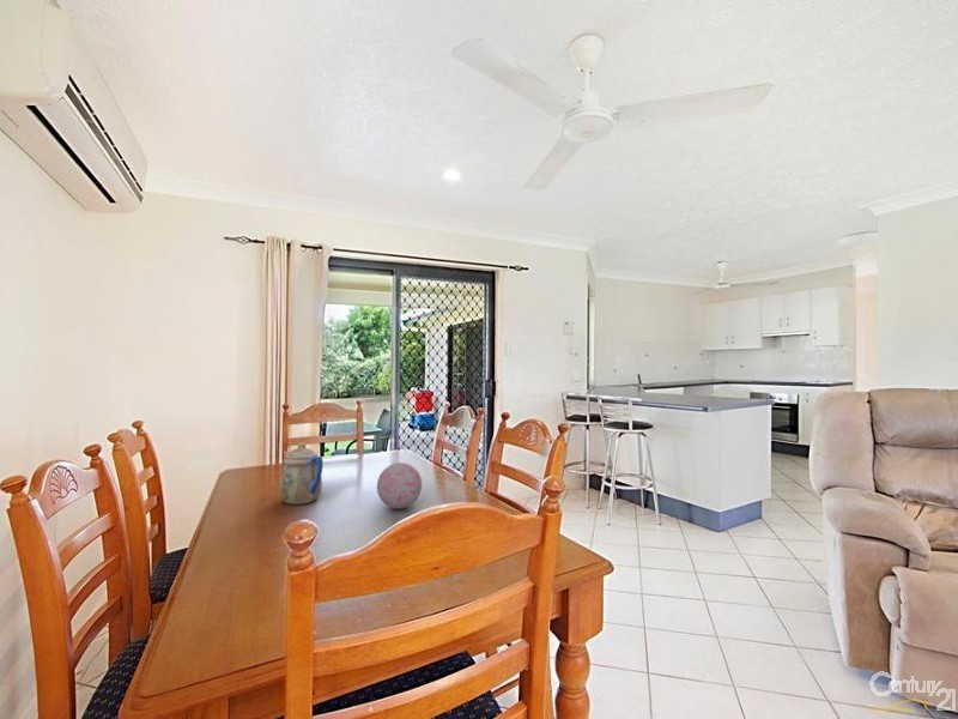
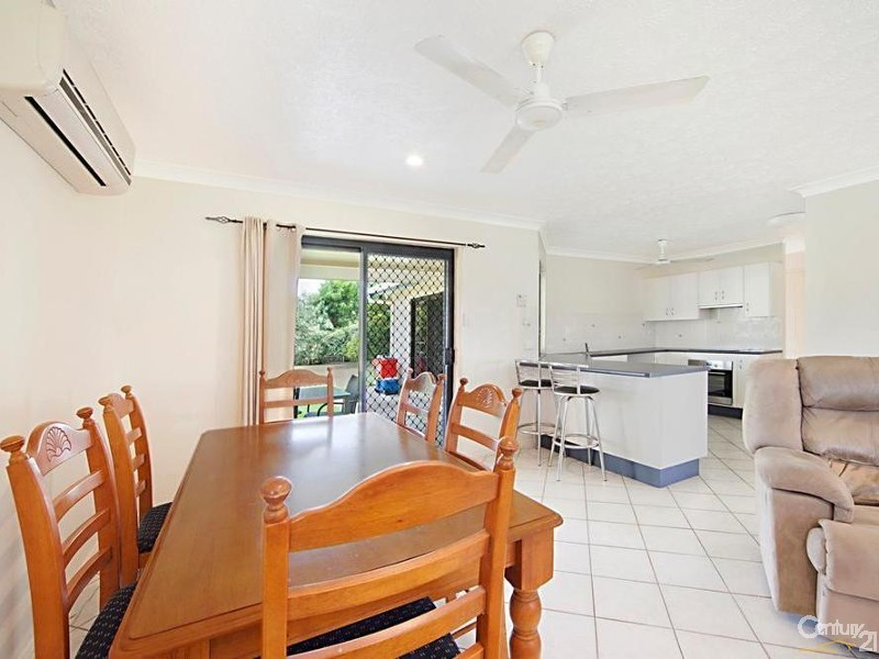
- teapot [279,441,325,506]
- decorative orb [376,461,423,510]
